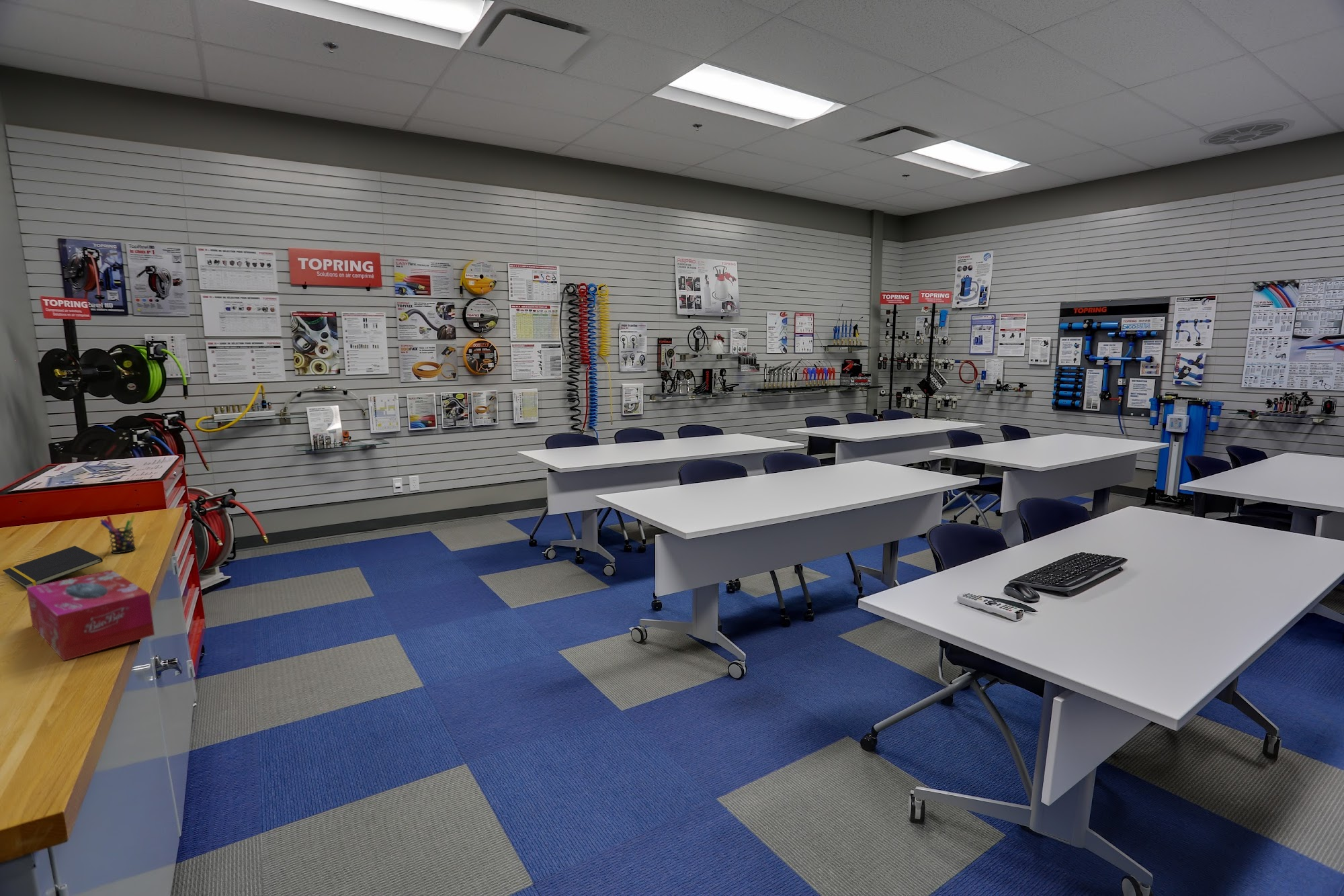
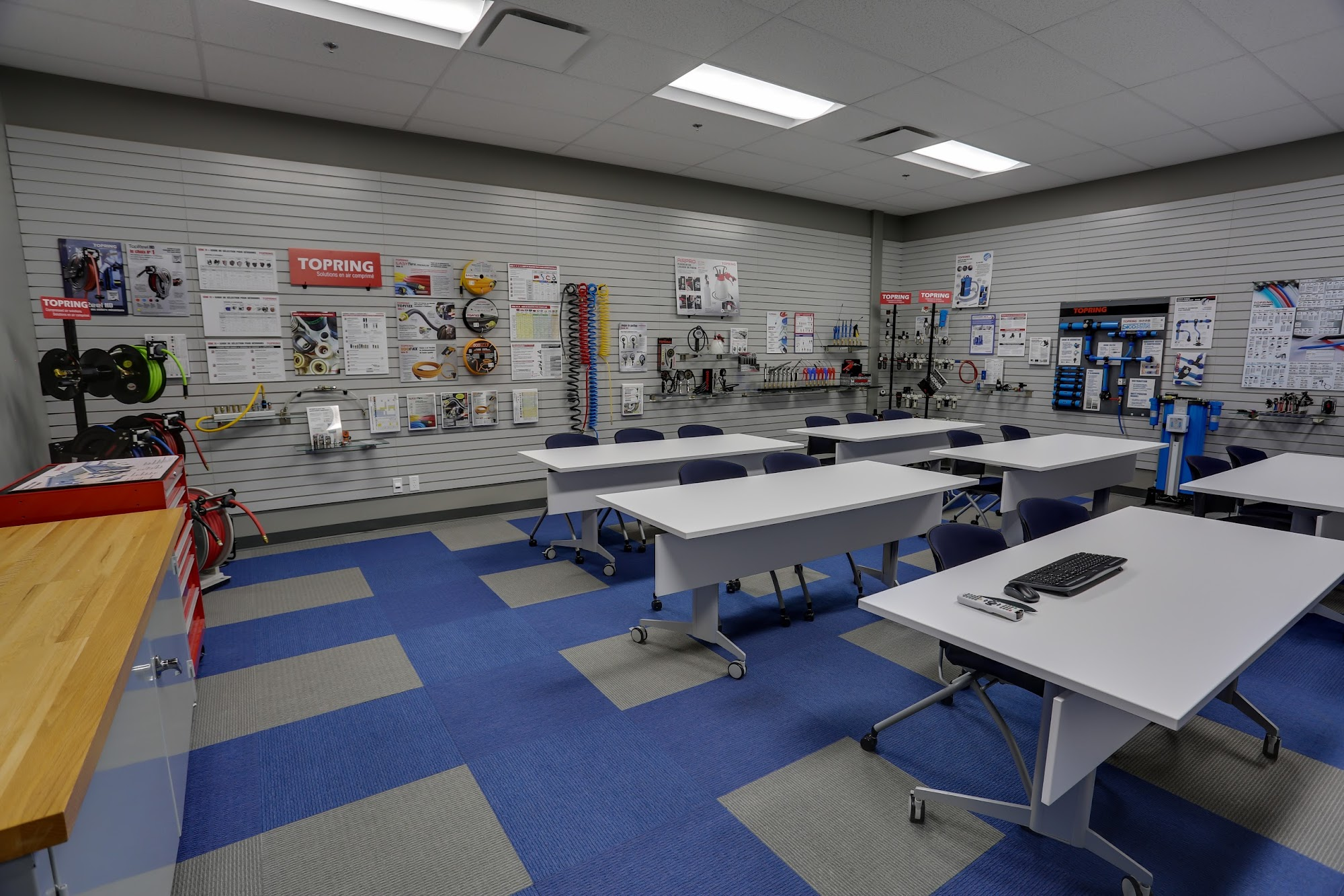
- tissue box [26,569,155,662]
- pen holder [99,514,136,554]
- notepad [2,545,103,589]
- ceiling vent [1198,118,1296,147]
